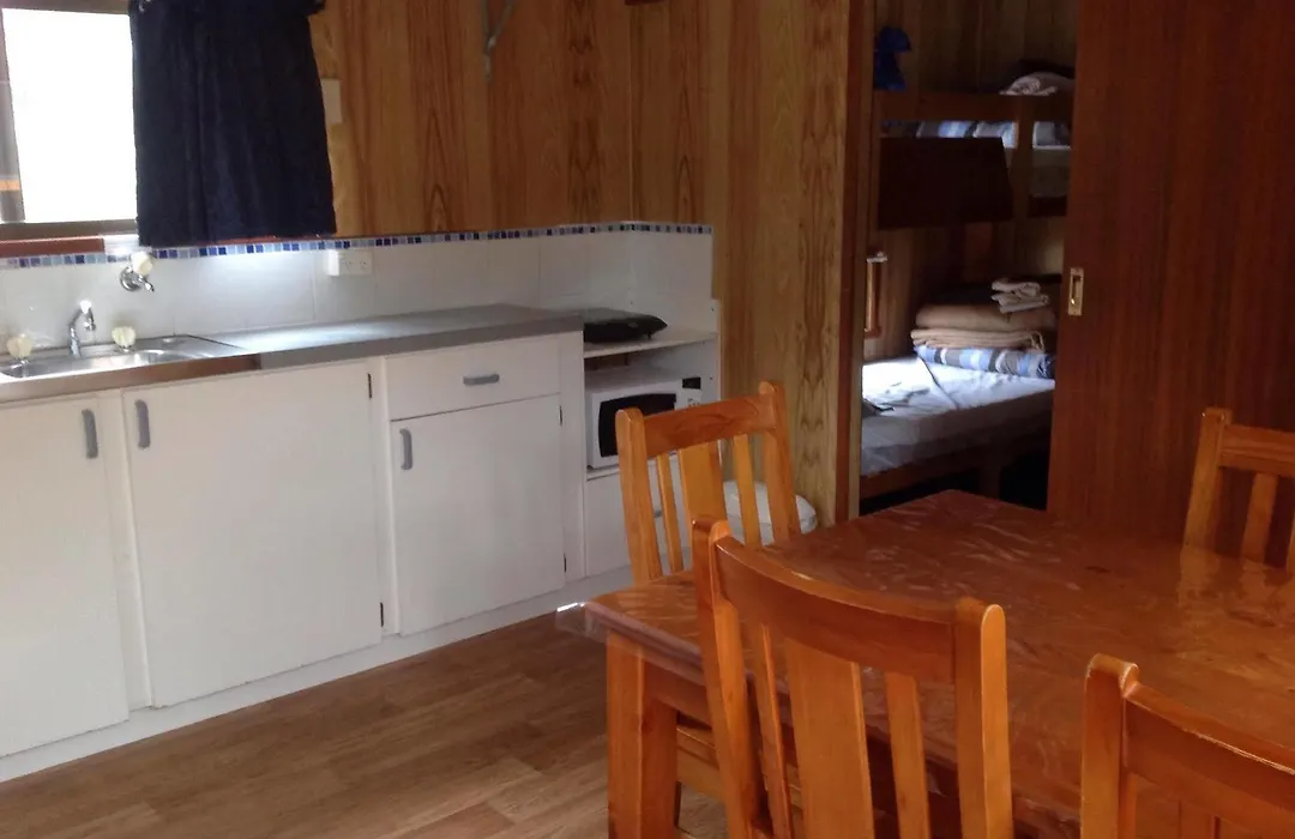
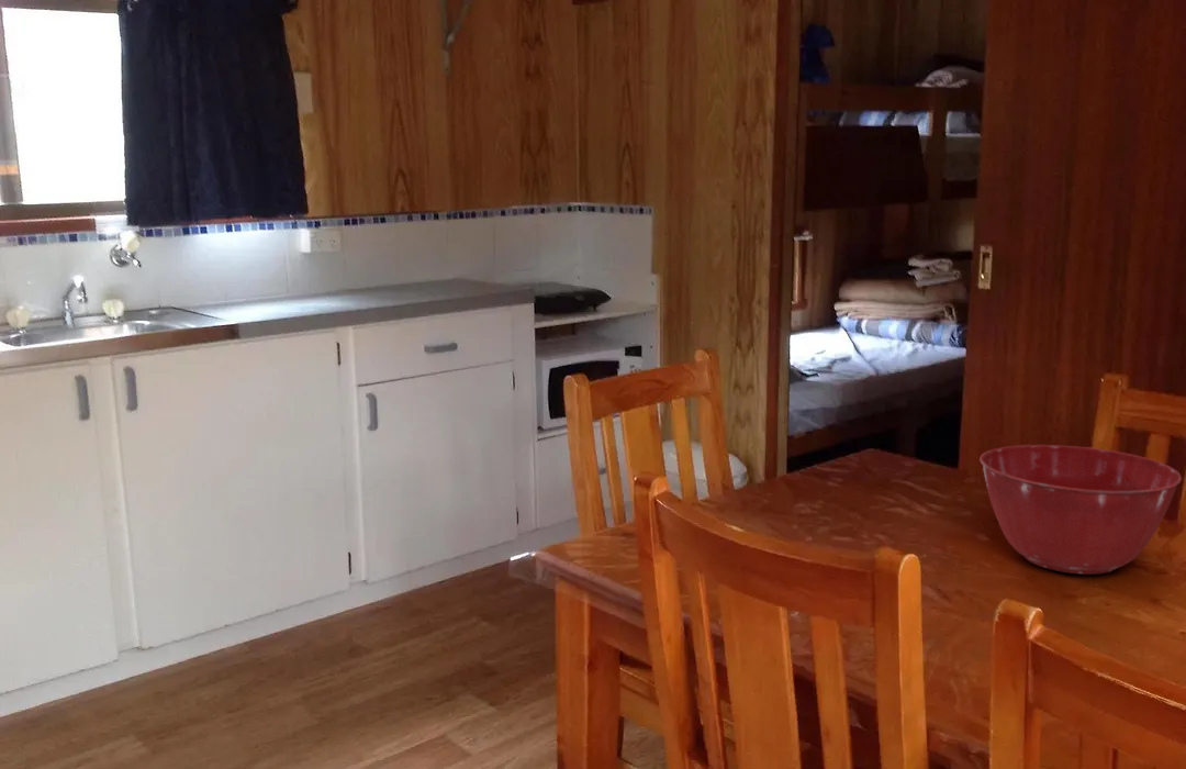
+ mixing bowl [978,444,1183,576]
